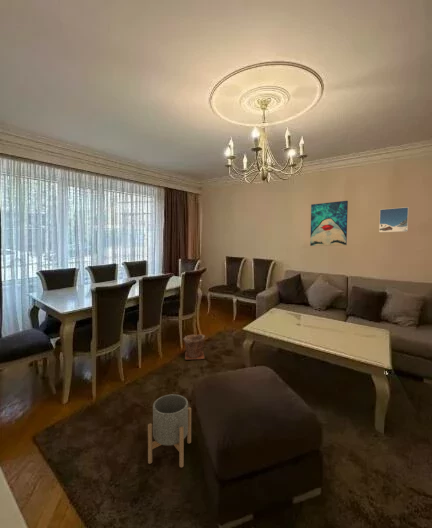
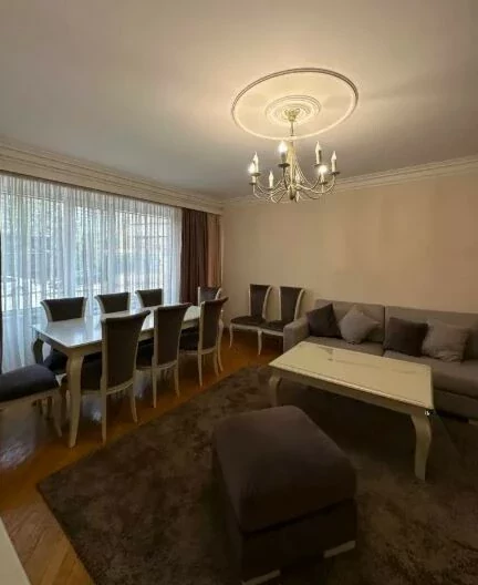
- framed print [378,206,410,233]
- wall art [309,200,349,247]
- plant pot [182,334,206,361]
- planter [147,393,192,468]
